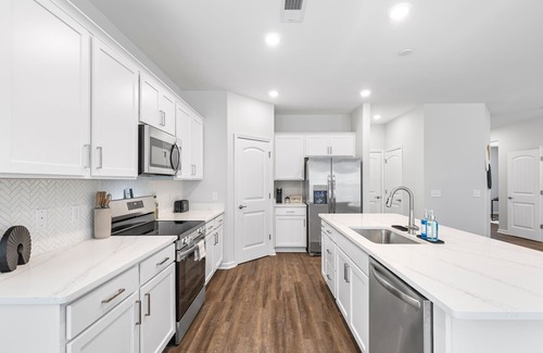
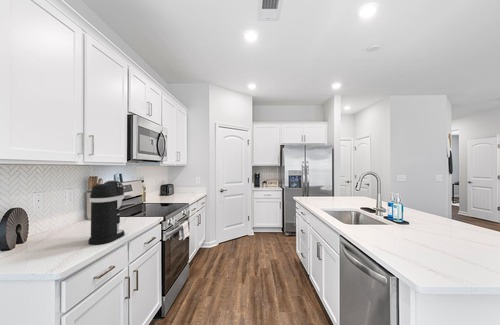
+ coffee maker [87,179,126,246]
